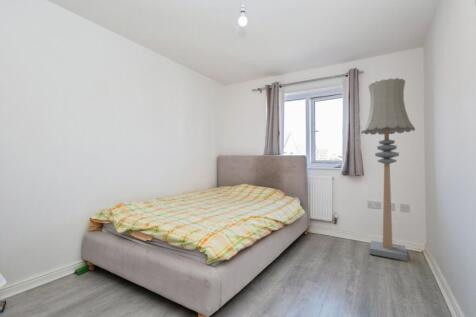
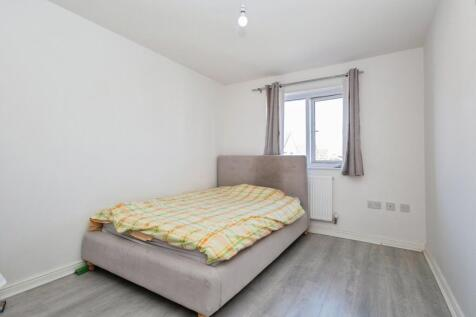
- floor lamp [360,77,416,262]
